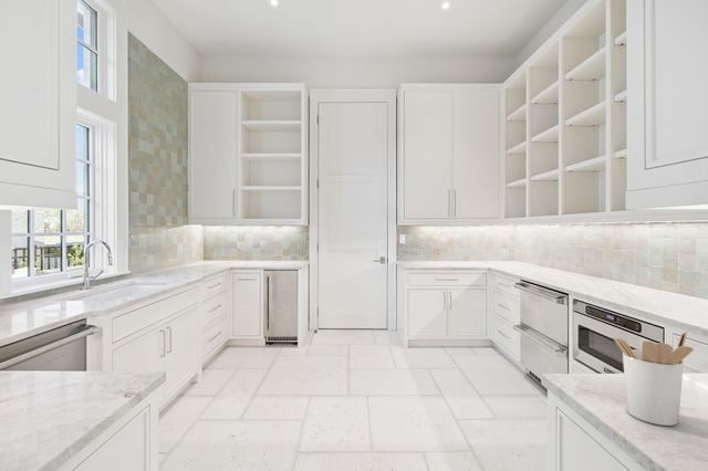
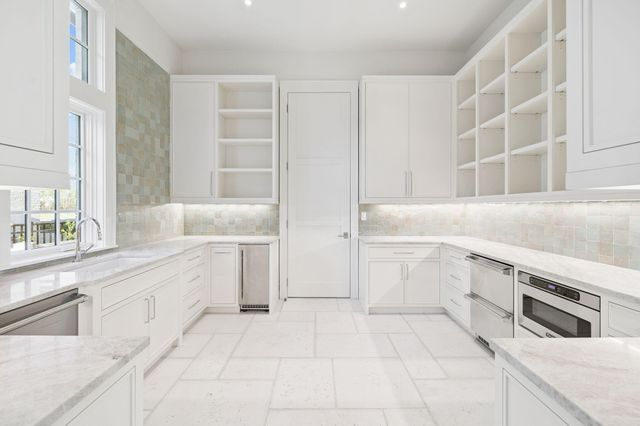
- utensil holder [612,331,695,427]
